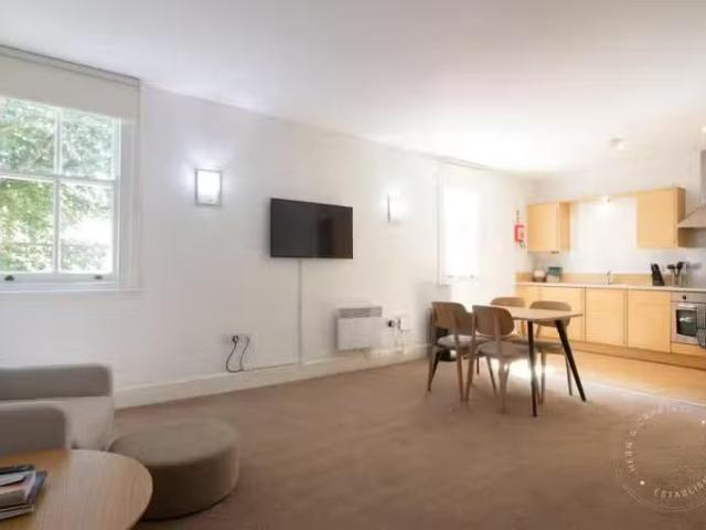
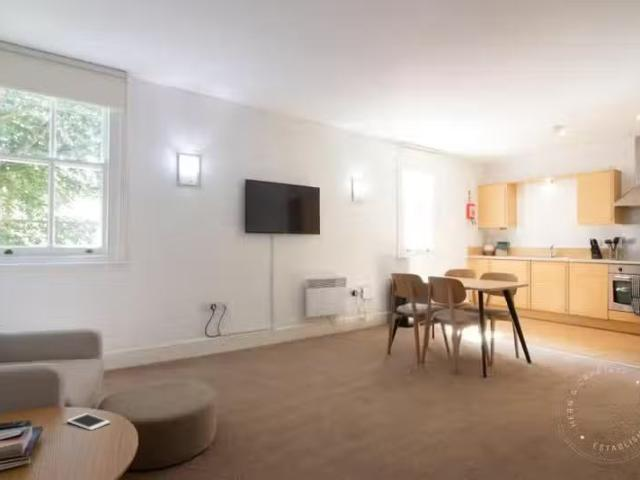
+ cell phone [66,412,111,431]
